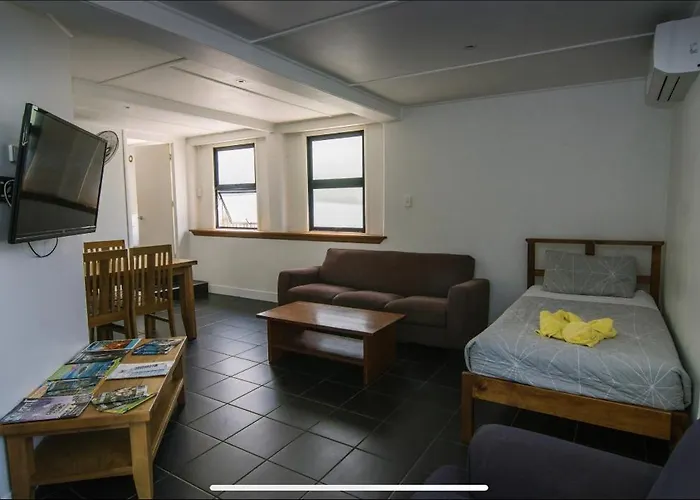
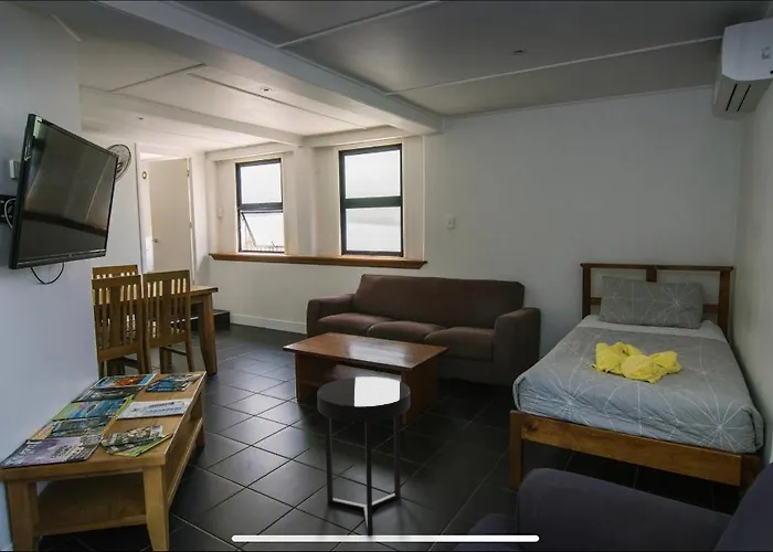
+ side table [316,375,411,538]
